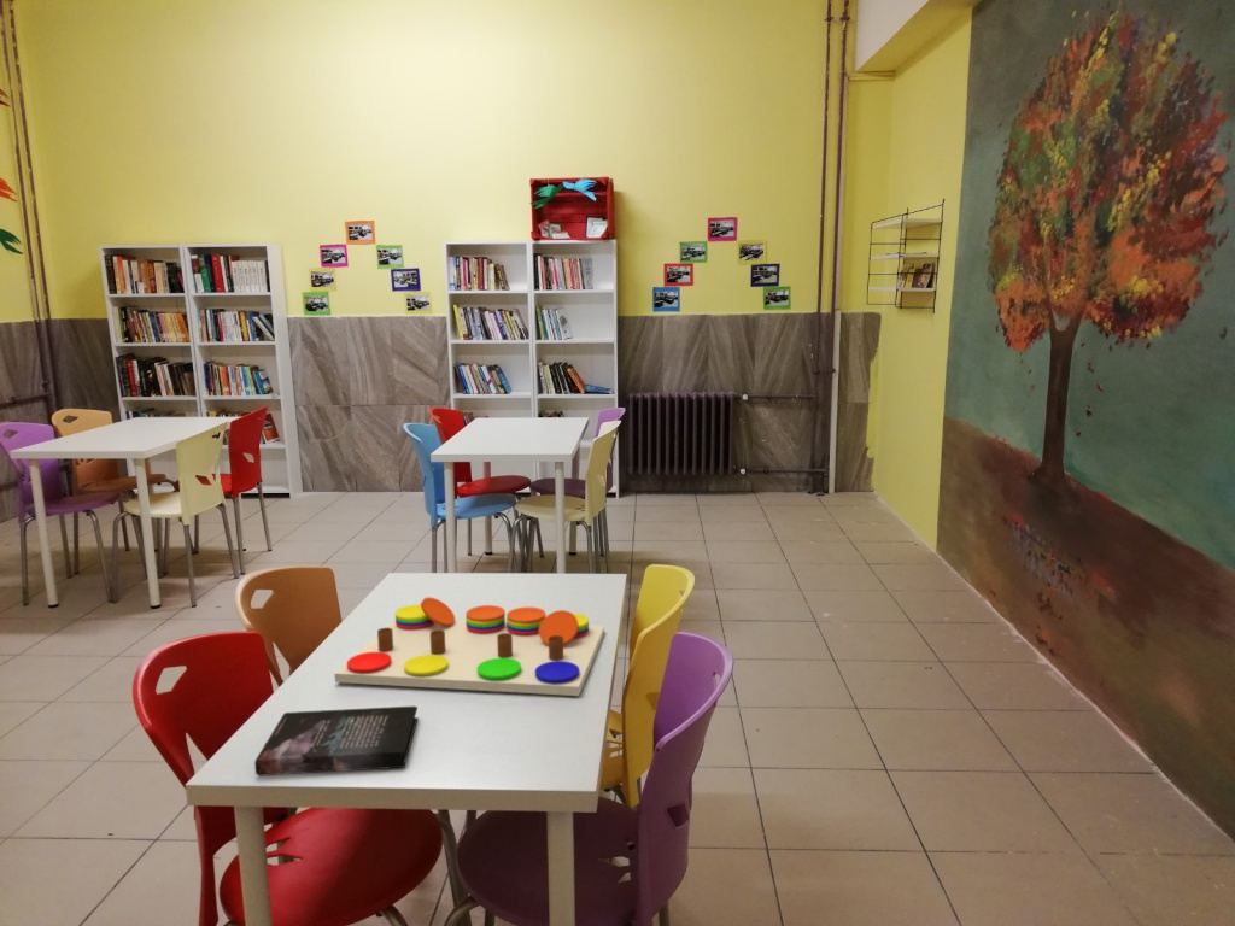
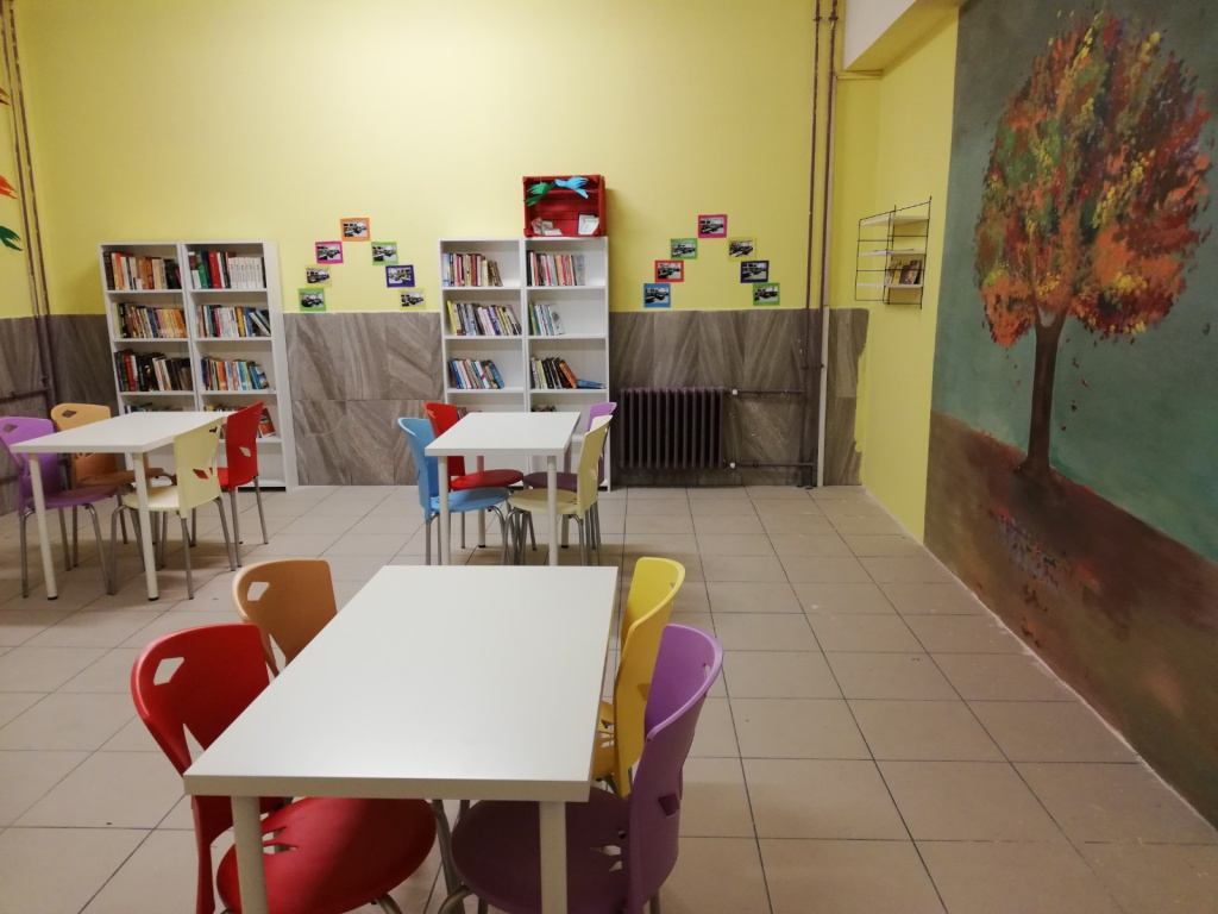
- board game [333,596,605,697]
- book [253,705,419,778]
